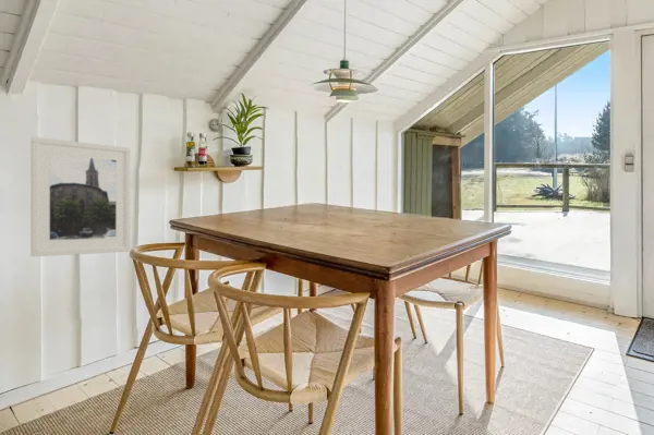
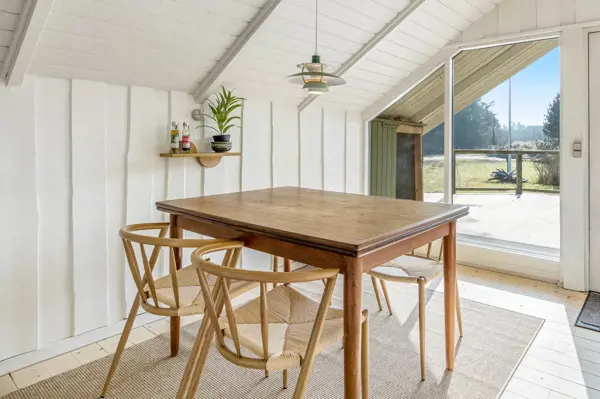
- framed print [29,136,132,257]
